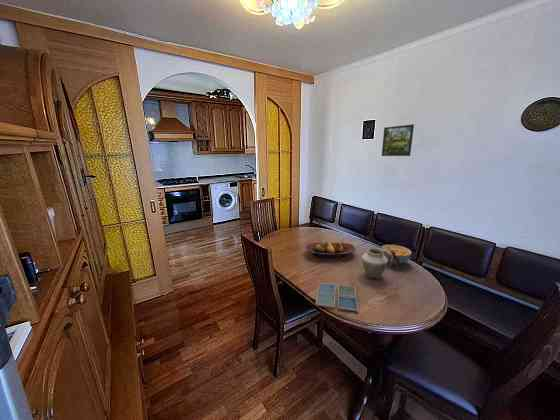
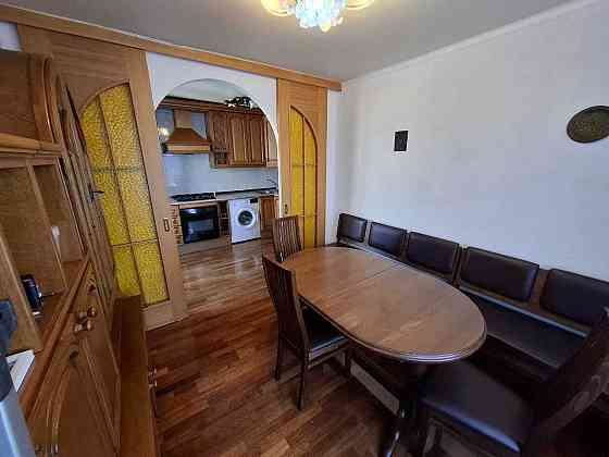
- vase [361,247,401,280]
- cereal bowl [380,244,413,265]
- fruit bowl [305,241,357,259]
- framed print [381,123,415,157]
- drink coaster [315,282,359,312]
